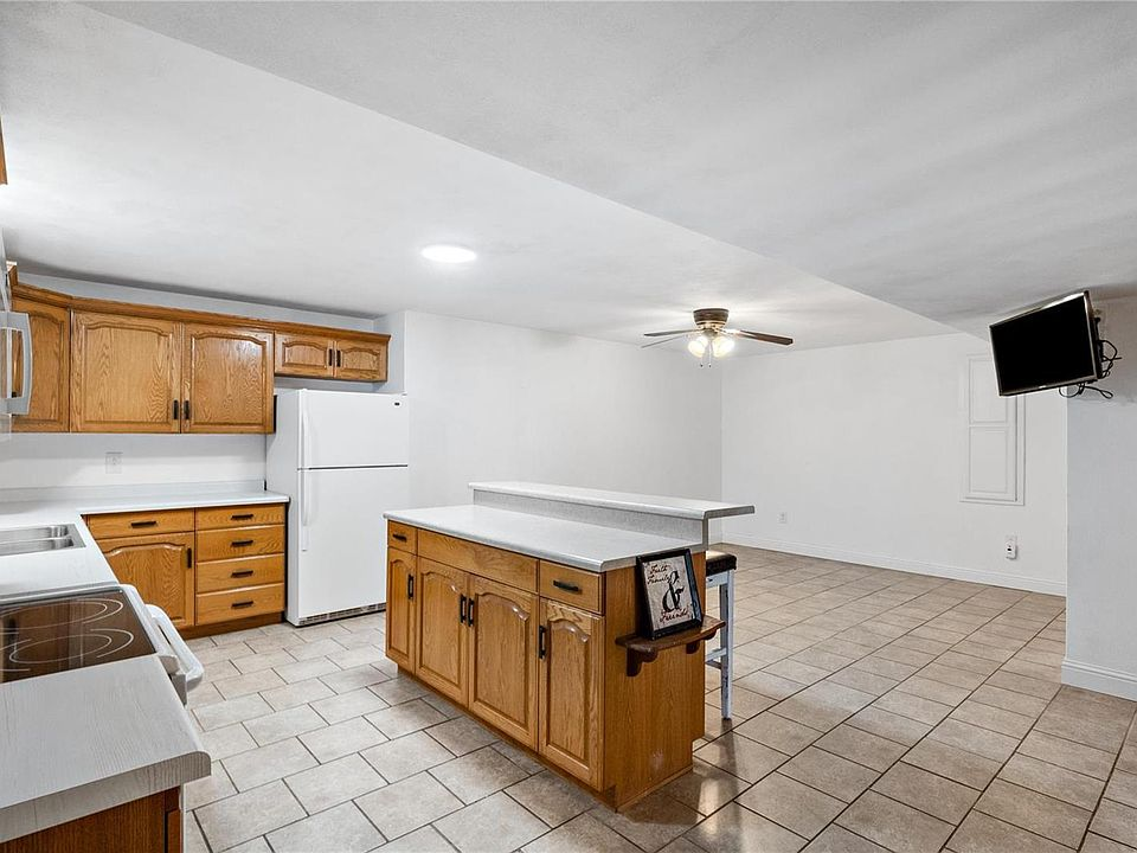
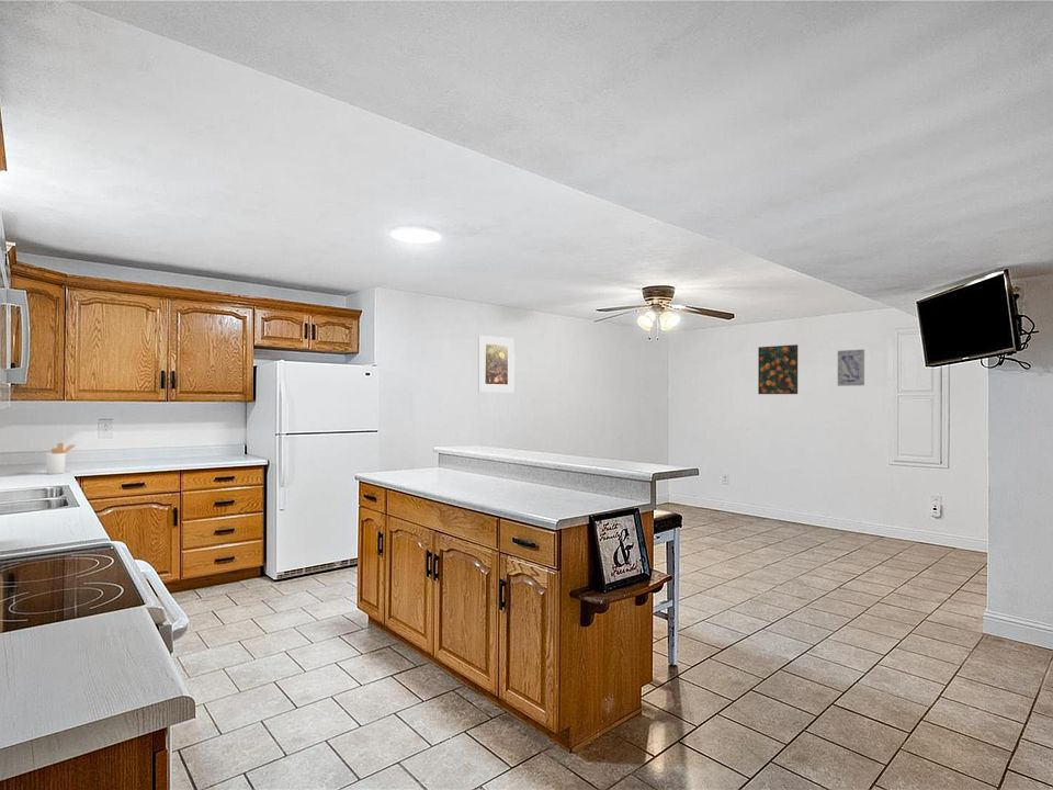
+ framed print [477,335,516,393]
+ utensil holder [45,442,78,475]
+ wall art [837,349,865,387]
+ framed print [757,343,799,395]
